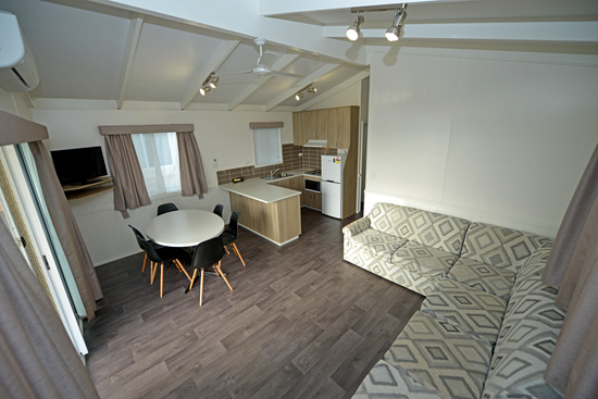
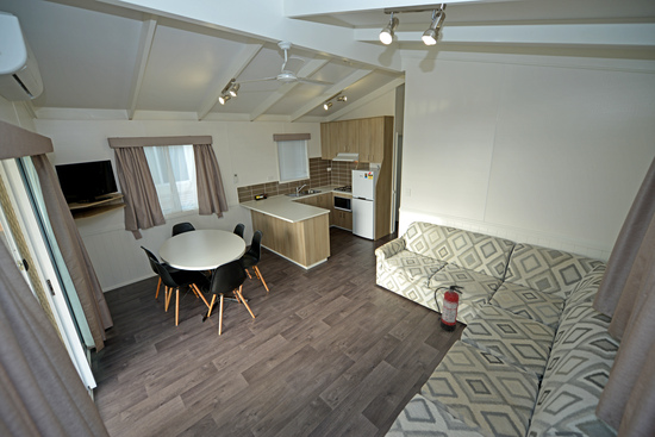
+ fire extinguisher [433,285,466,333]
